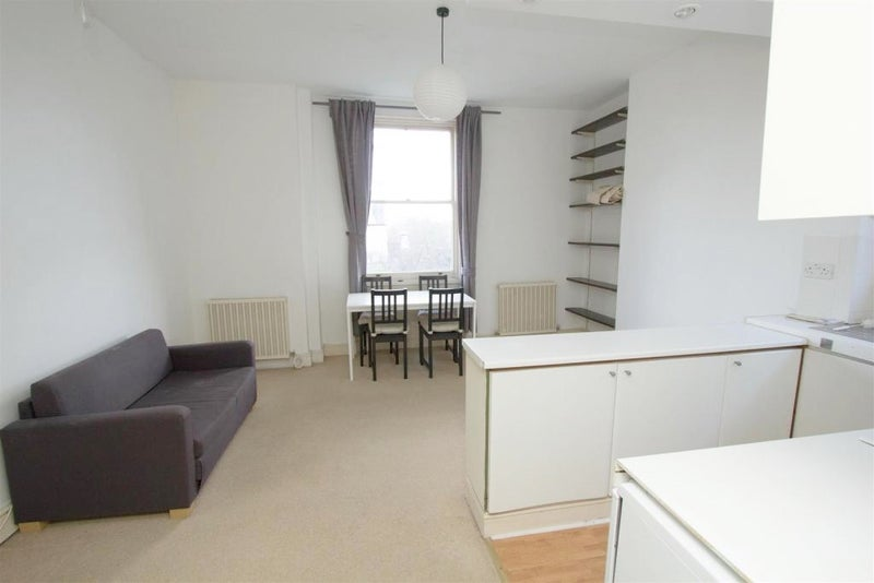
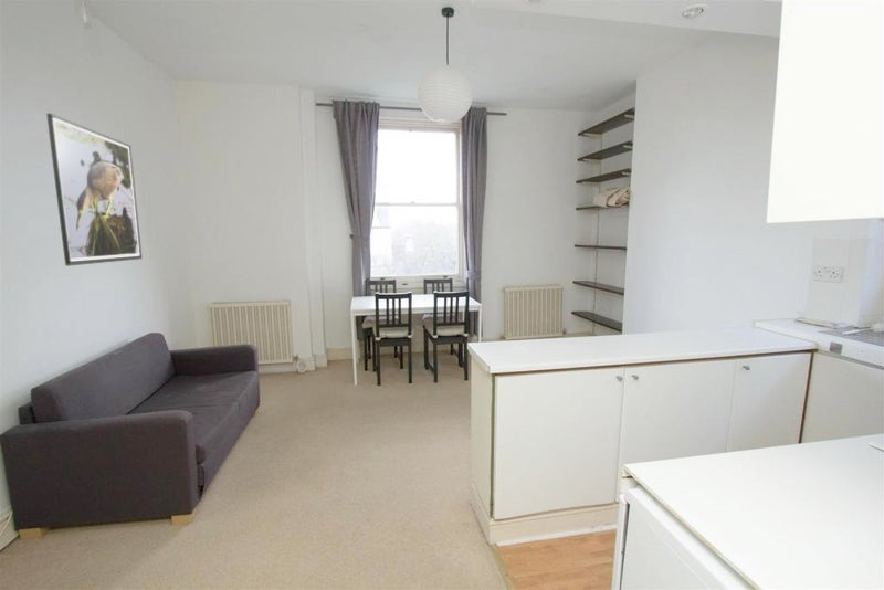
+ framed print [45,113,143,266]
